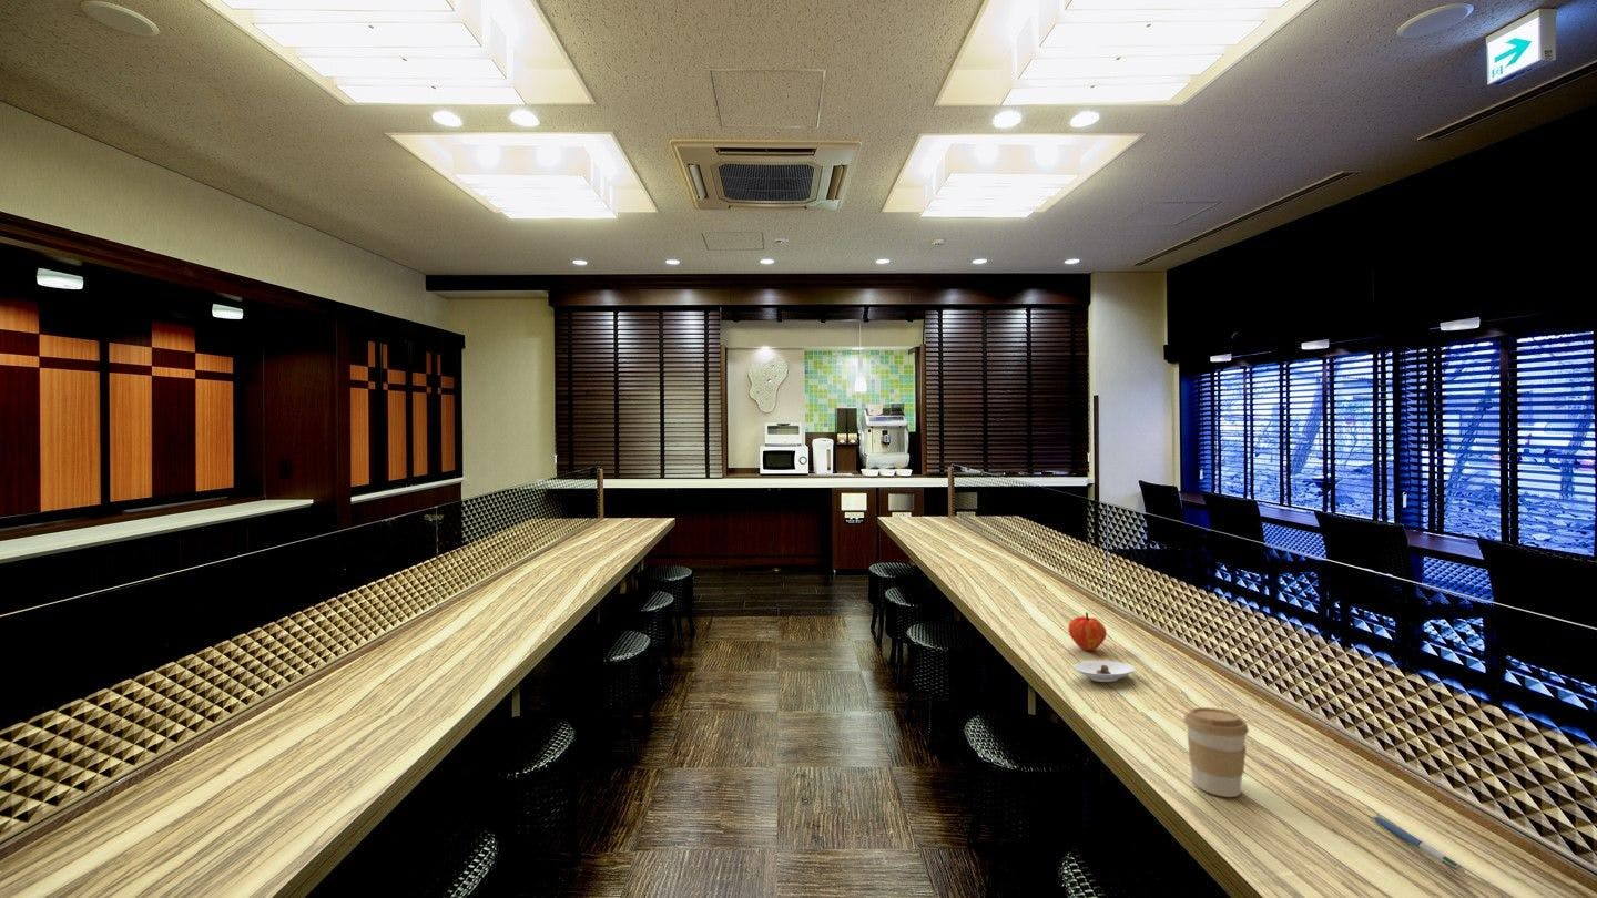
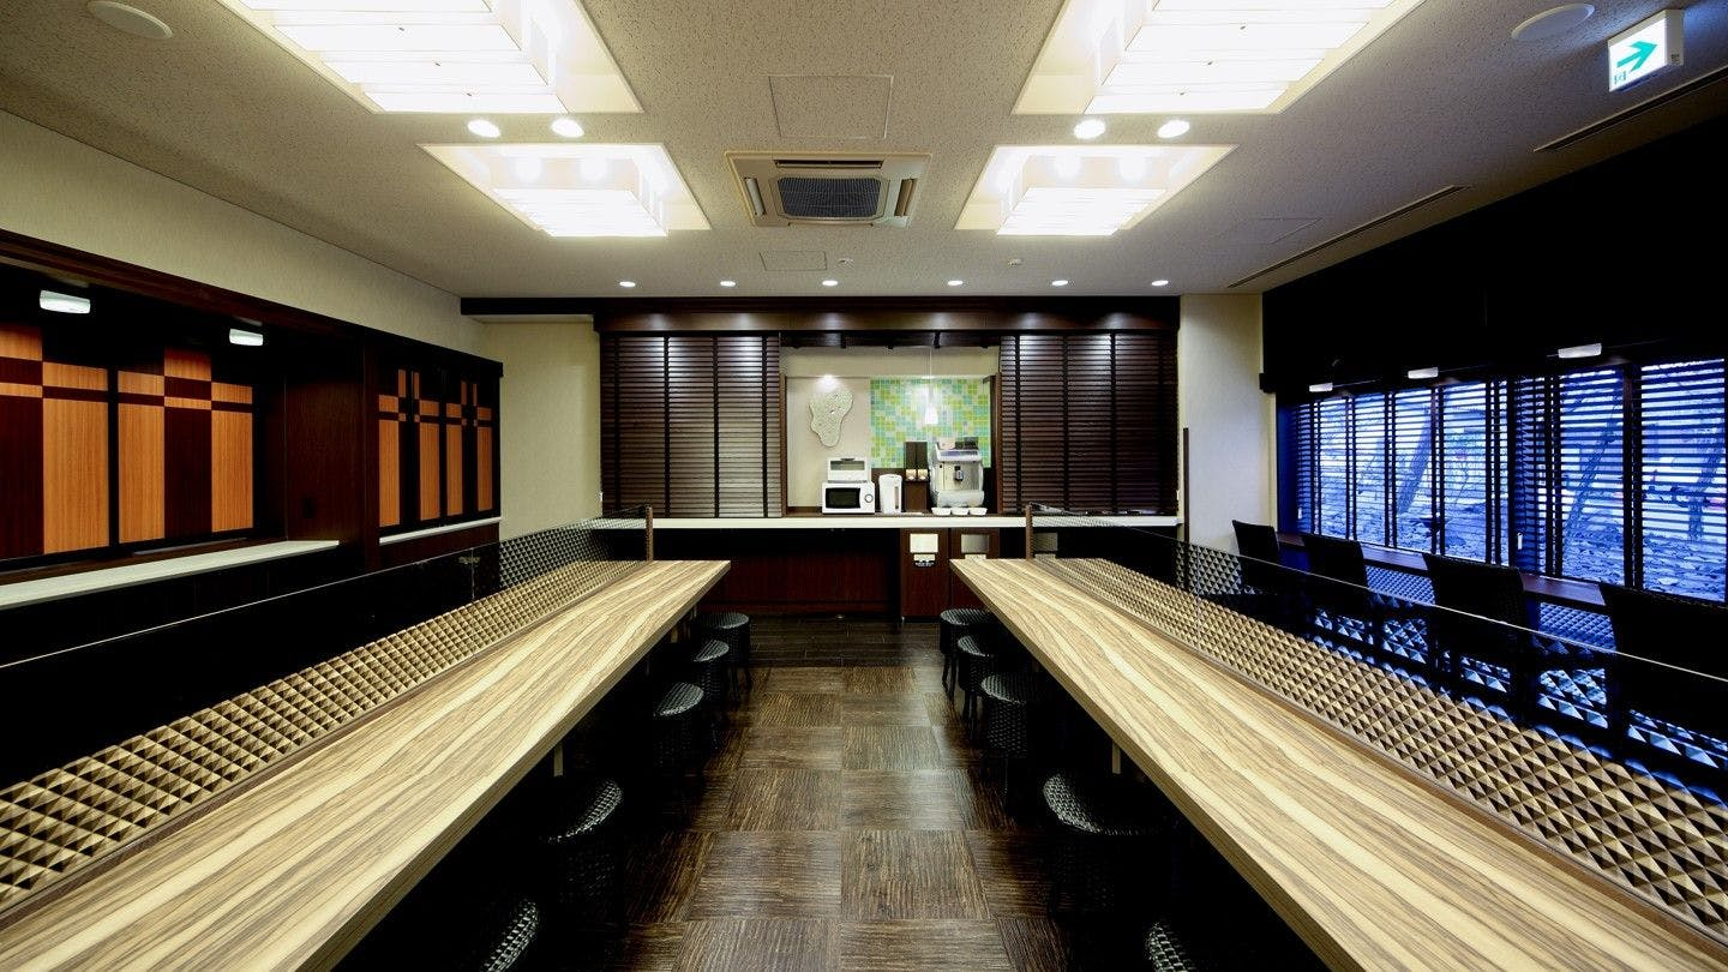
- pen [1372,815,1466,873]
- coffee cup [1182,706,1250,798]
- saucer [1072,660,1136,683]
- fruit [1067,611,1108,652]
